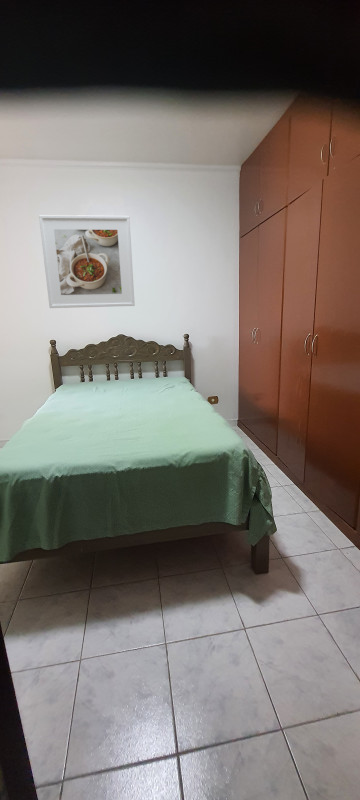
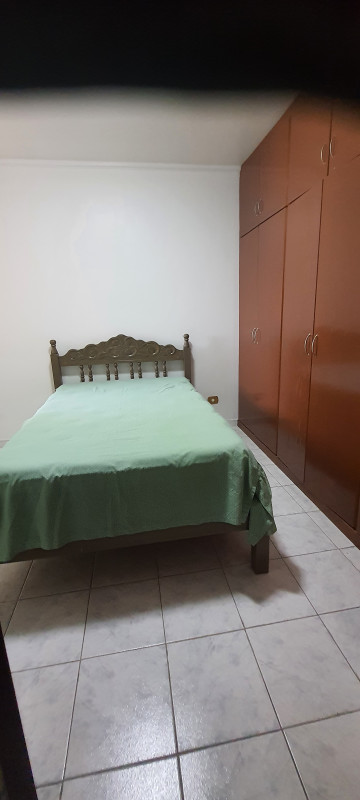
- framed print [38,214,135,309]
